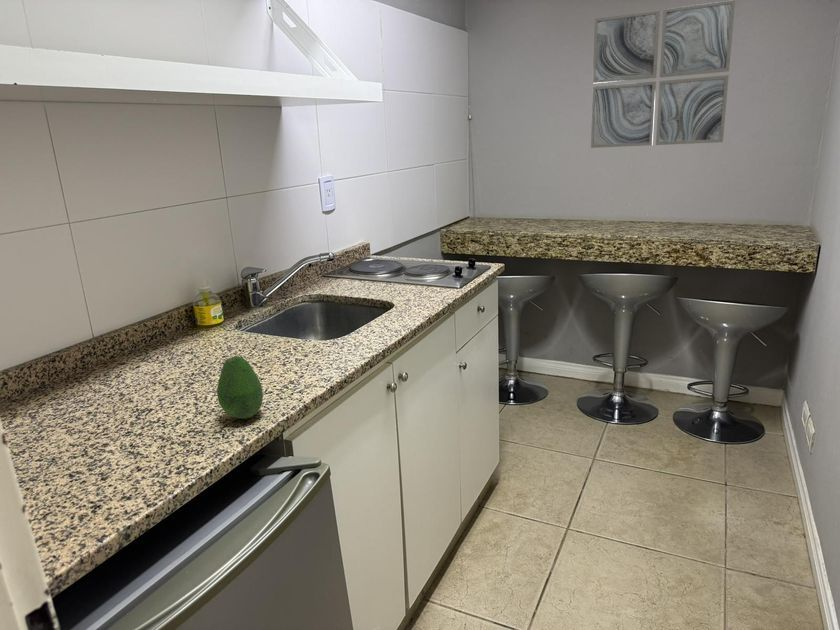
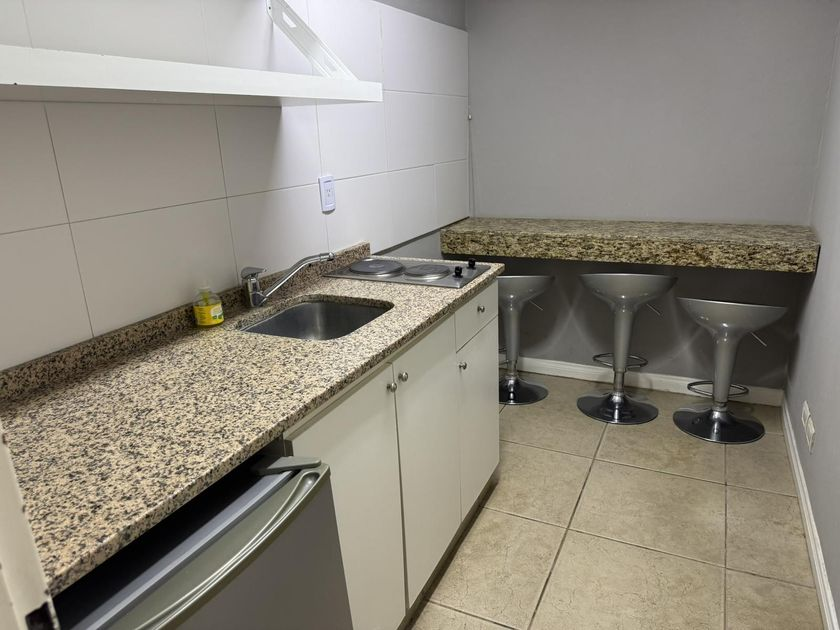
- wall art [590,0,736,149]
- fruit [216,355,264,420]
